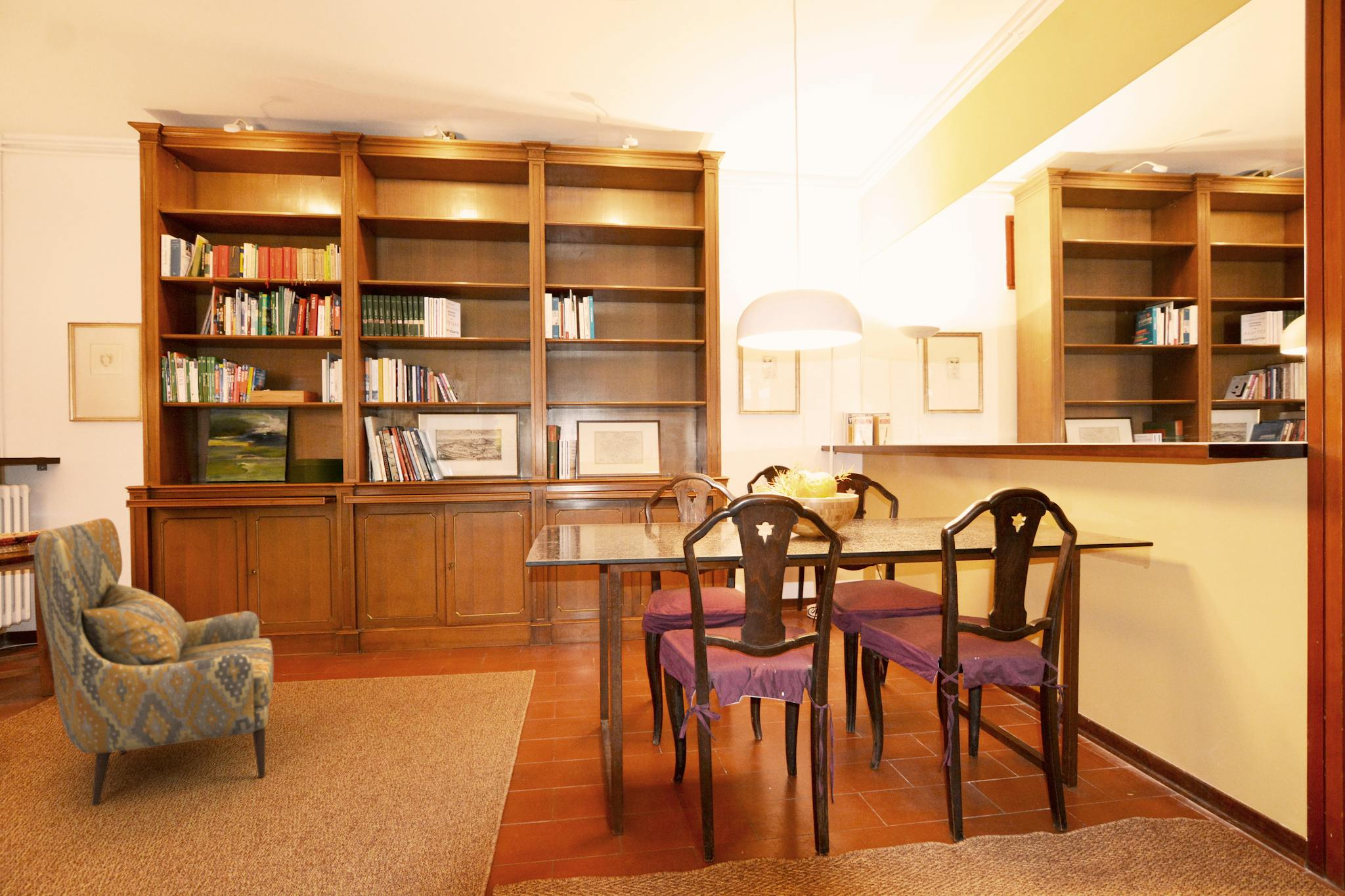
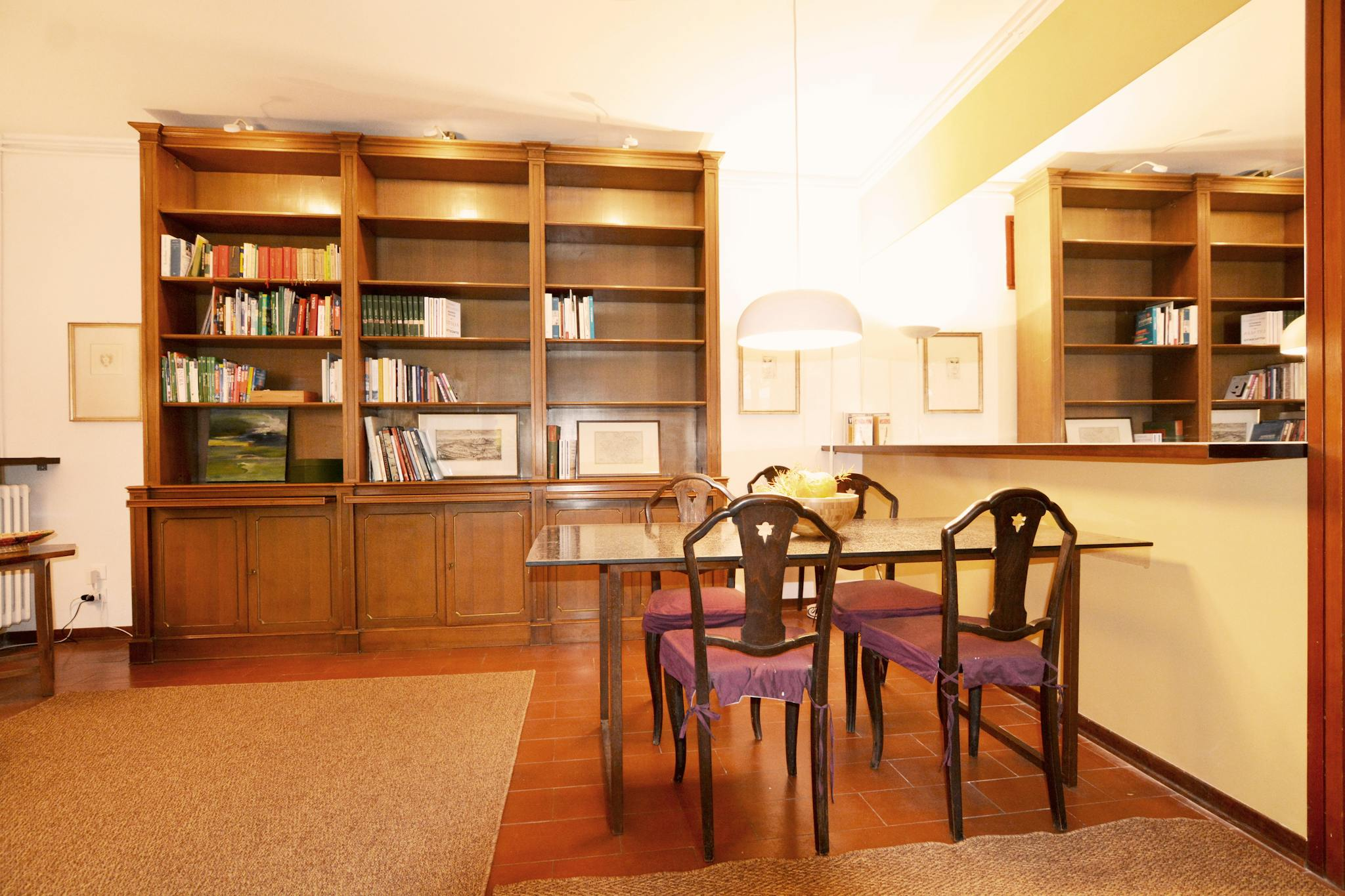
- armchair [33,517,275,807]
